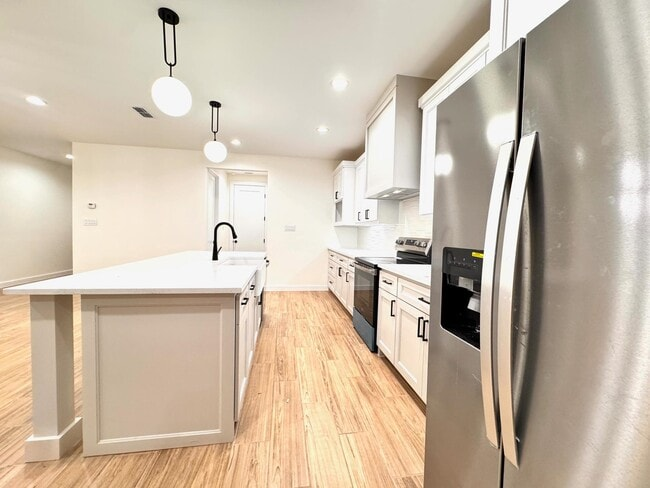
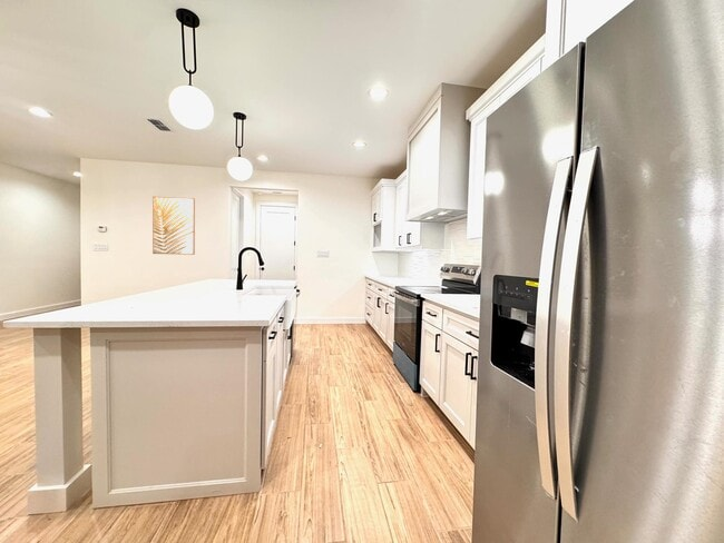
+ wall art [151,196,196,256]
